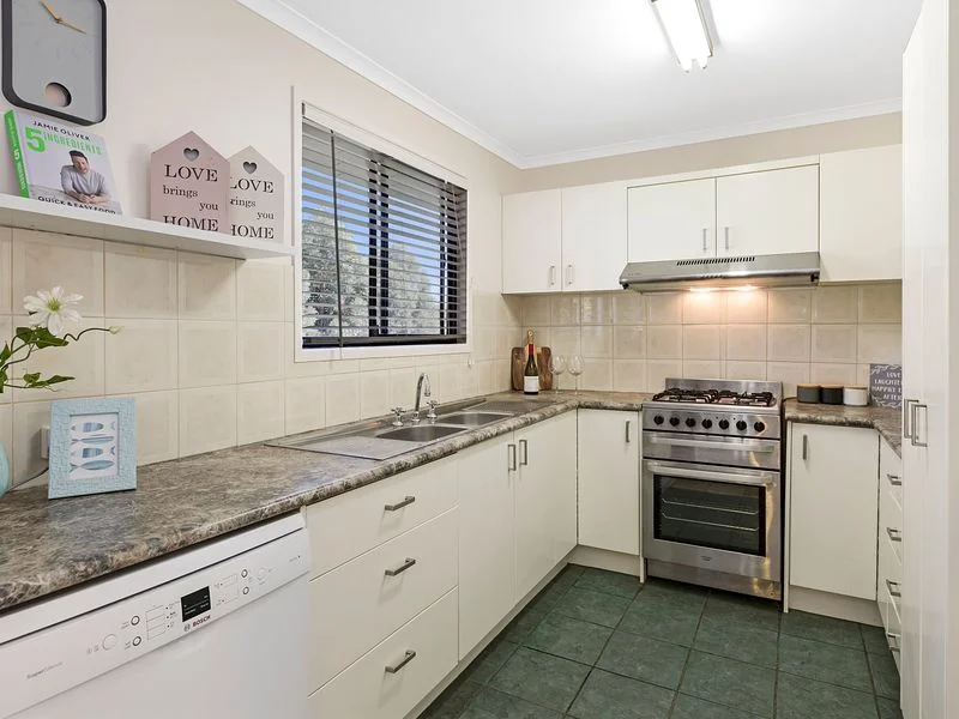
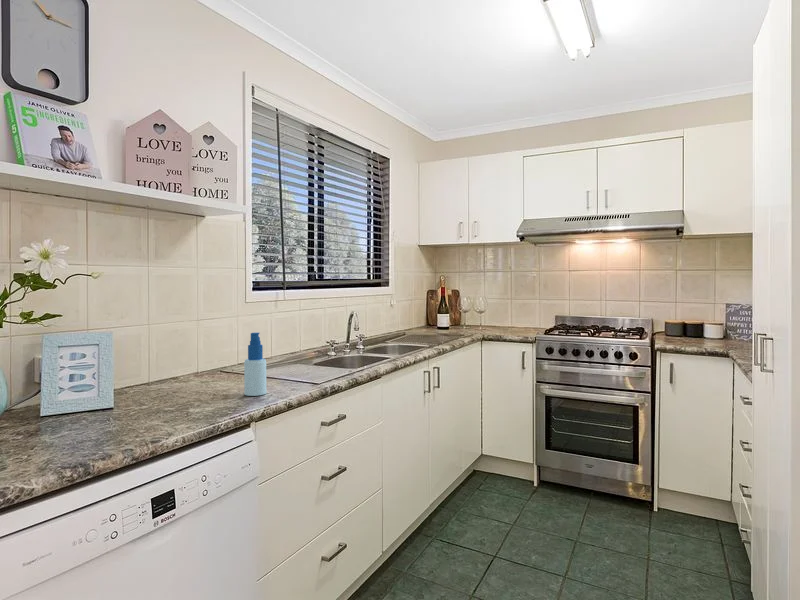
+ spray bottle [243,332,267,397]
